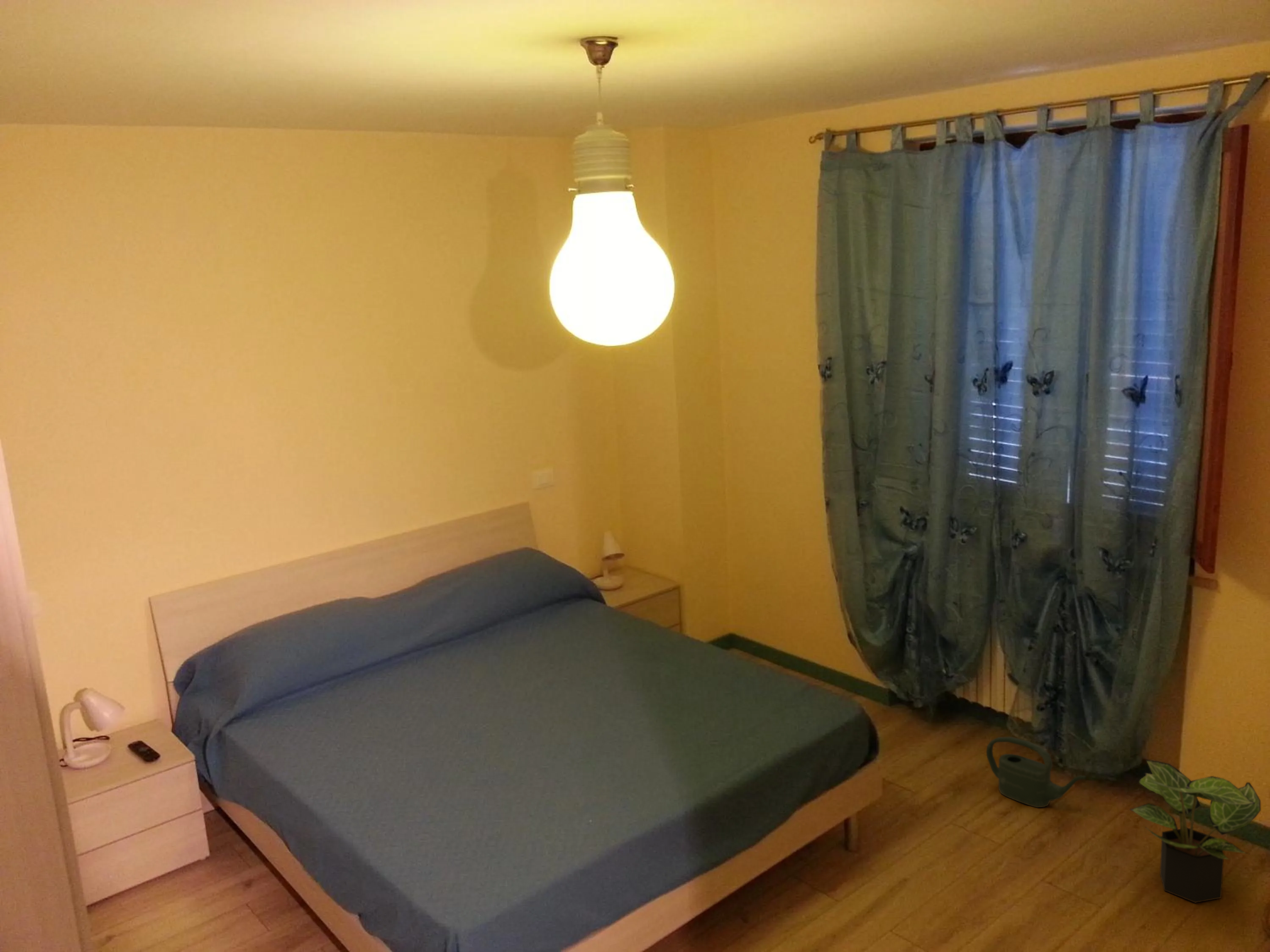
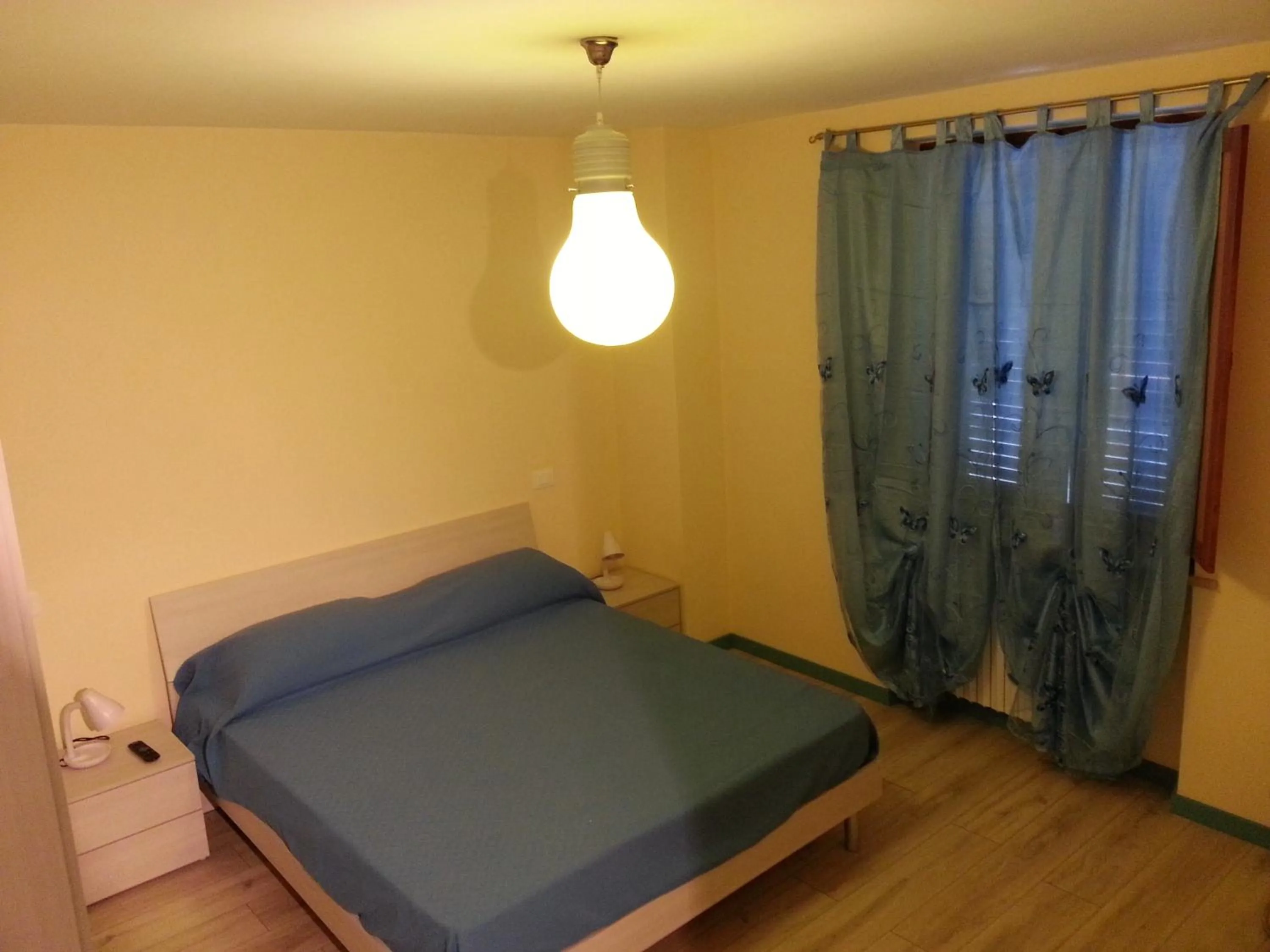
- potted plant [1129,759,1261,903]
- watering can [986,736,1087,808]
